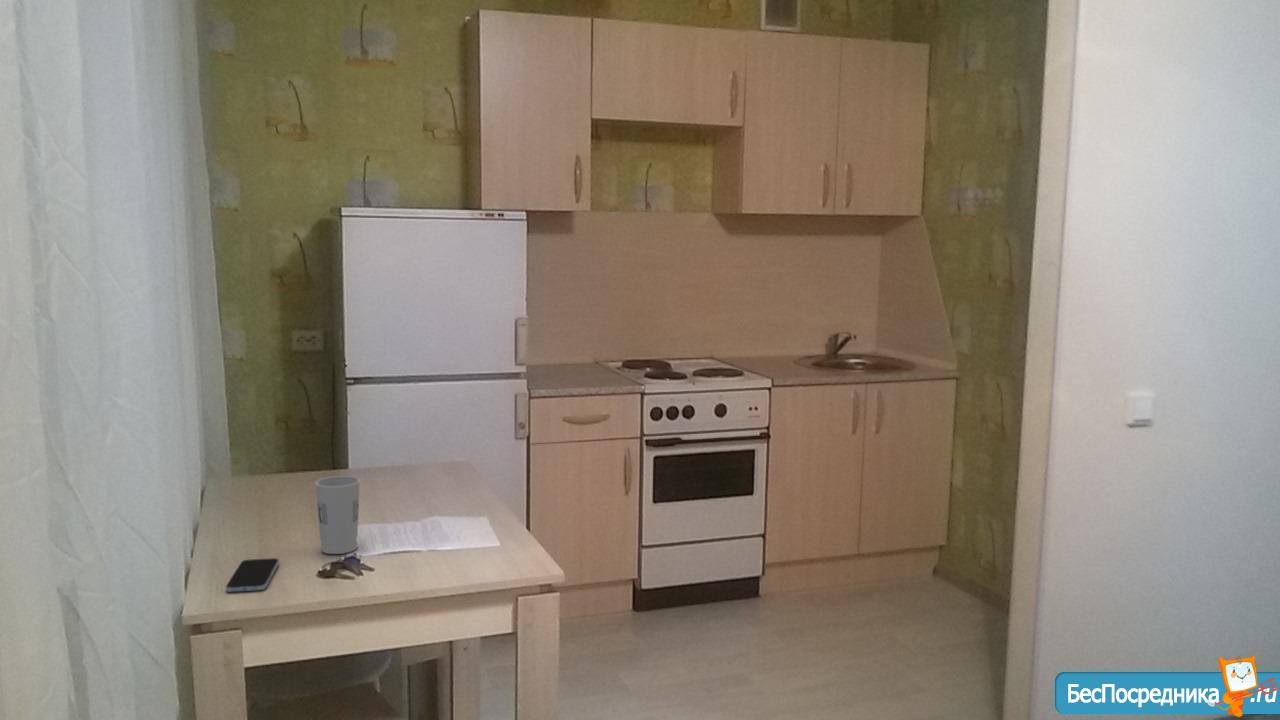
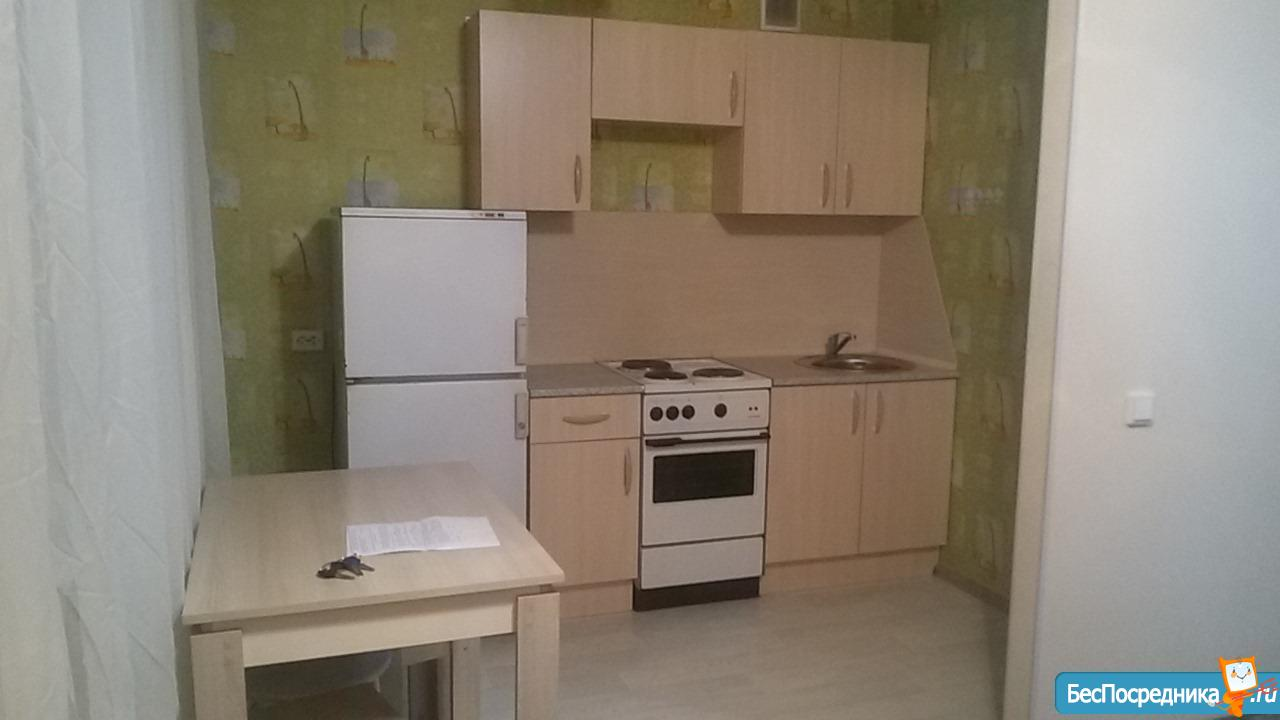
- cup [314,475,361,555]
- smartphone [225,557,280,593]
